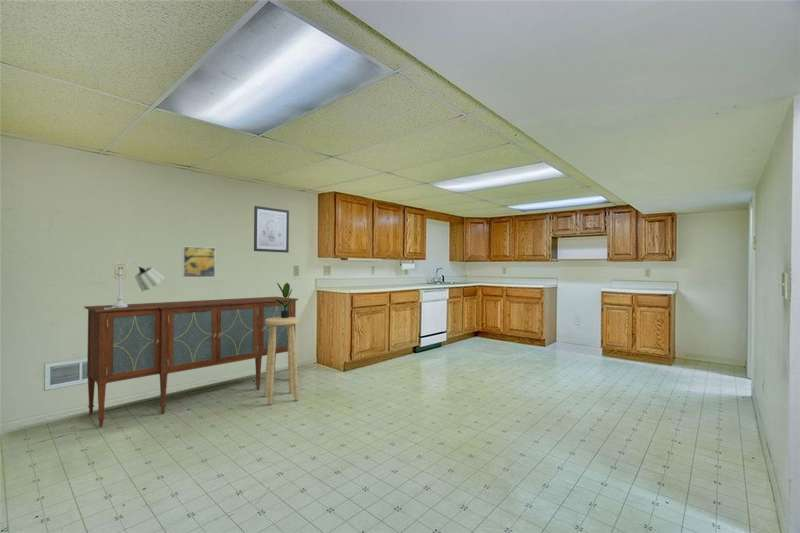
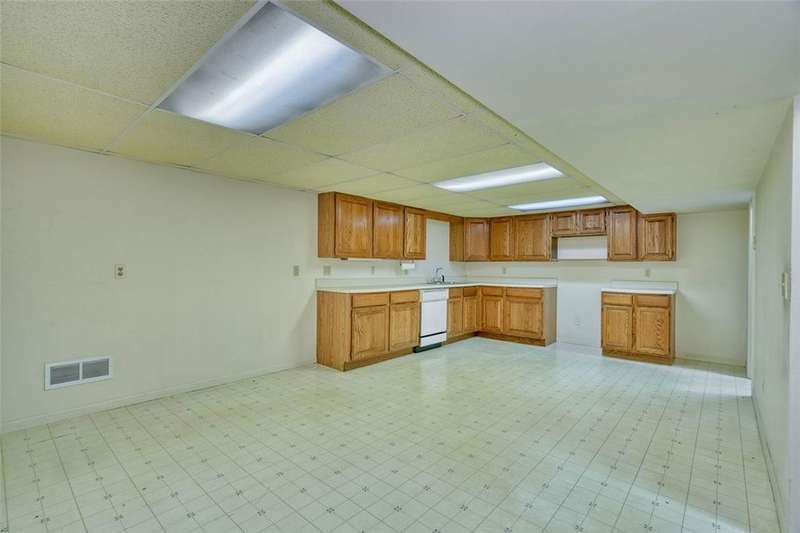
- potted plant [275,282,294,318]
- table lamp [104,258,166,310]
- sideboard [83,296,299,428]
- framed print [181,245,216,278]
- wall art [253,205,290,254]
- stool [263,317,300,406]
